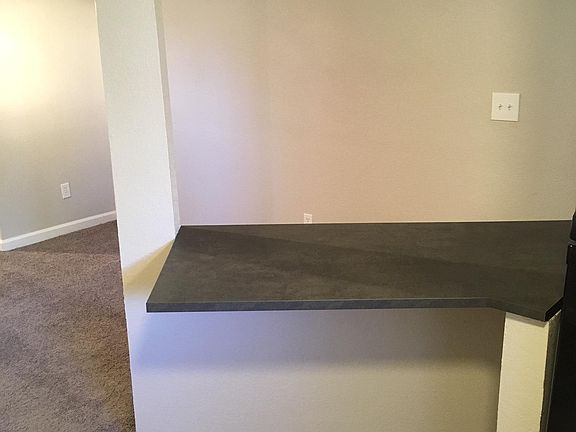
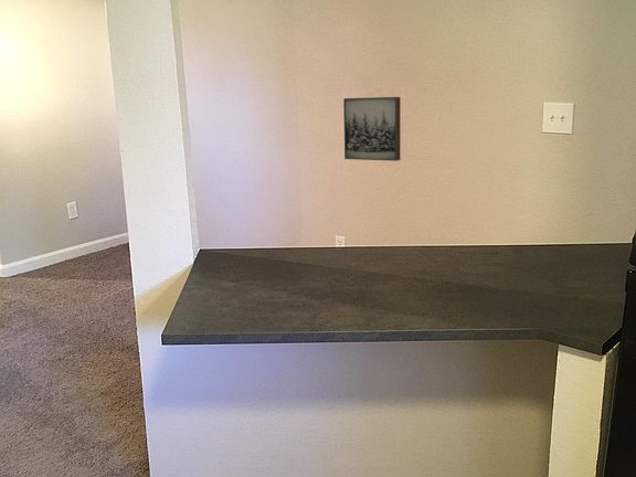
+ wall art [342,96,401,162]
